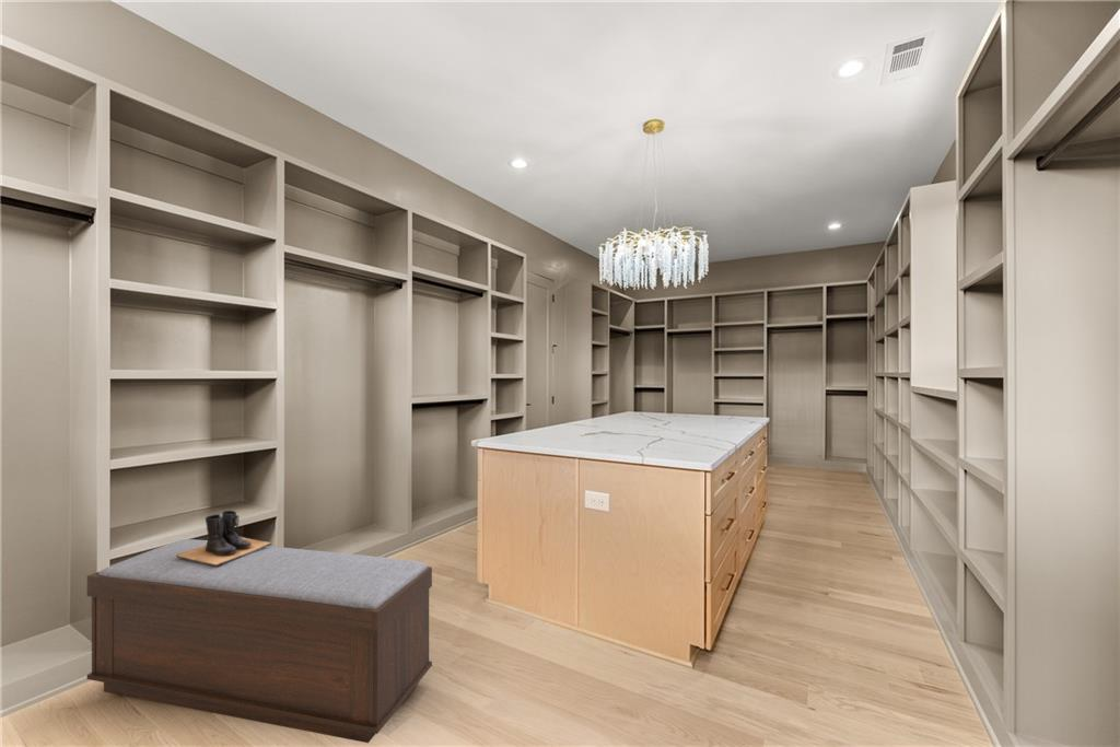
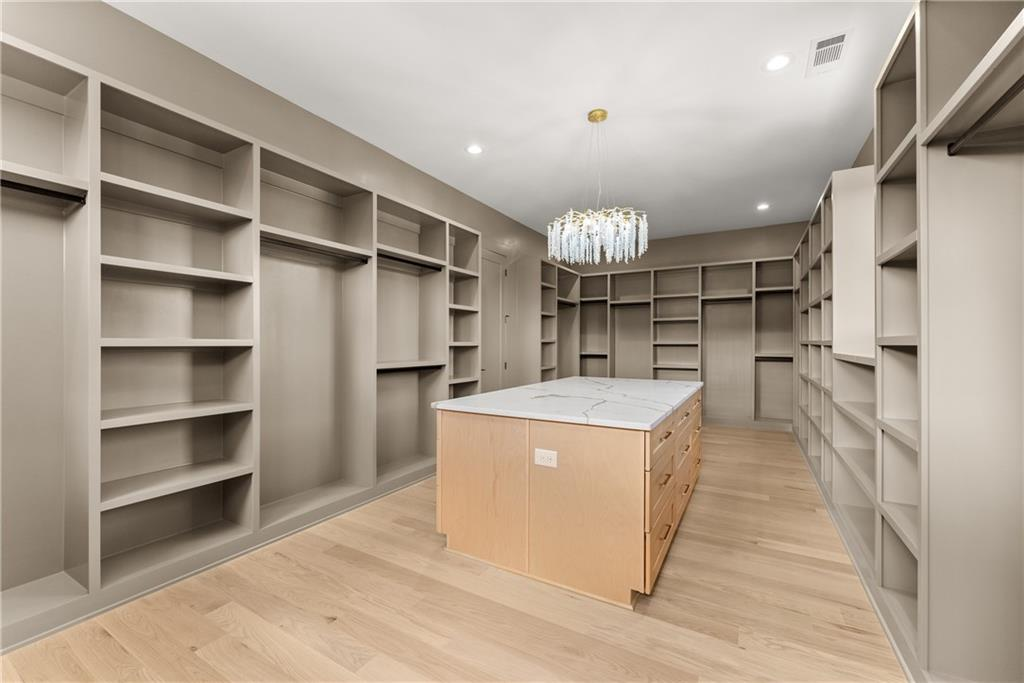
- boots [176,510,272,565]
- bench [86,538,433,744]
